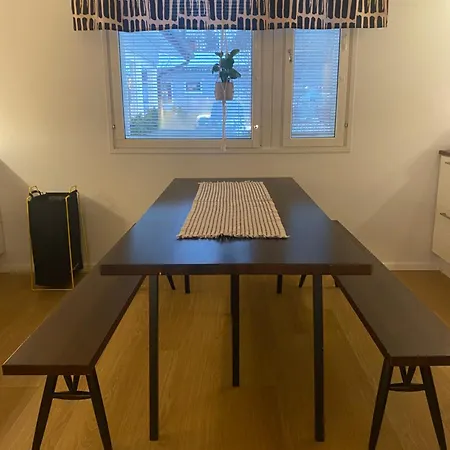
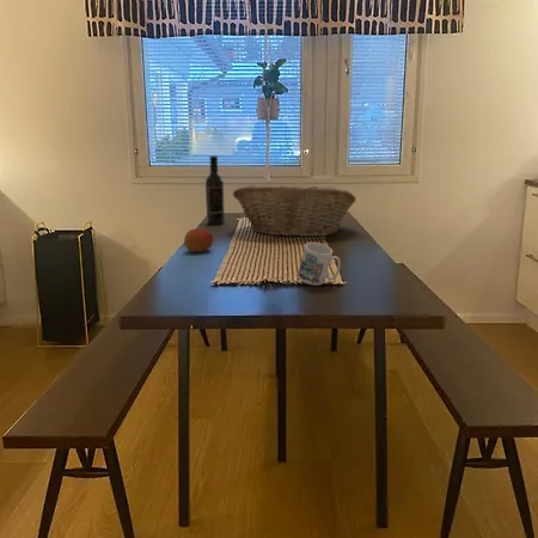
+ mug [296,242,342,287]
+ wine bottle [204,154,226,226]
+ fruit basket [232,184,357,238]
+ apple [183,228,214,253]
